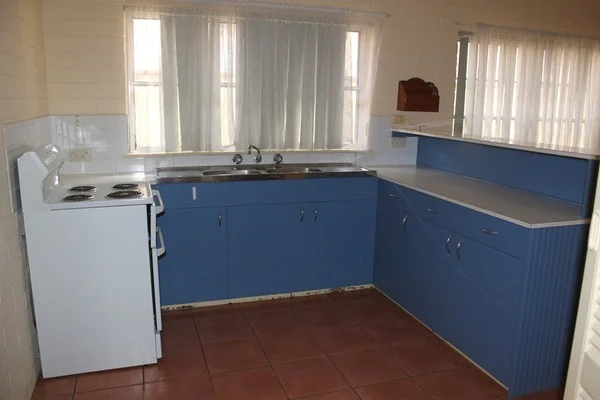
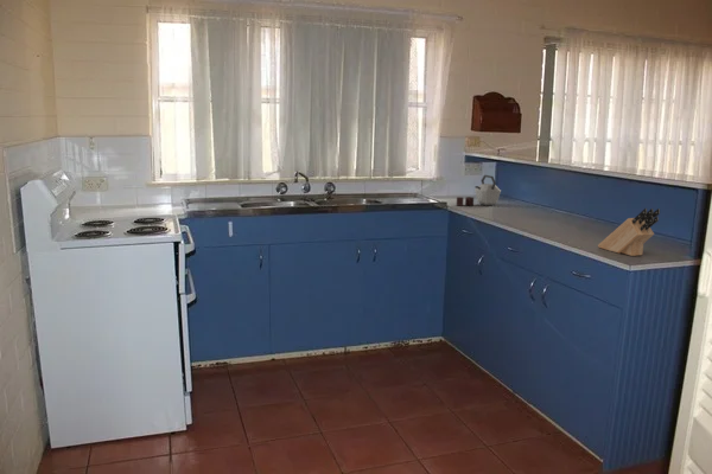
+ kettle [456,174,502,207]
+ knife block [597,207,661,257]
